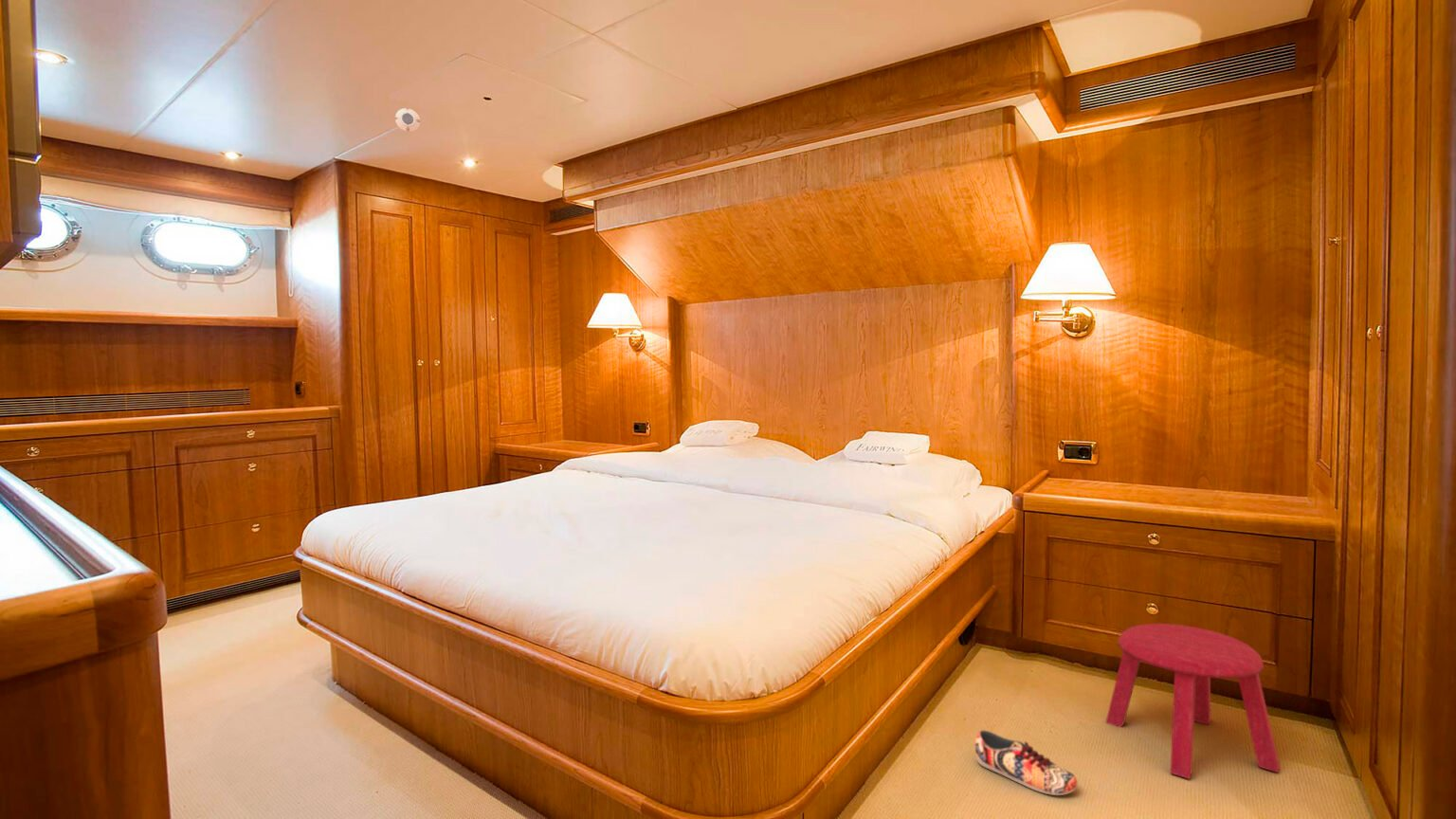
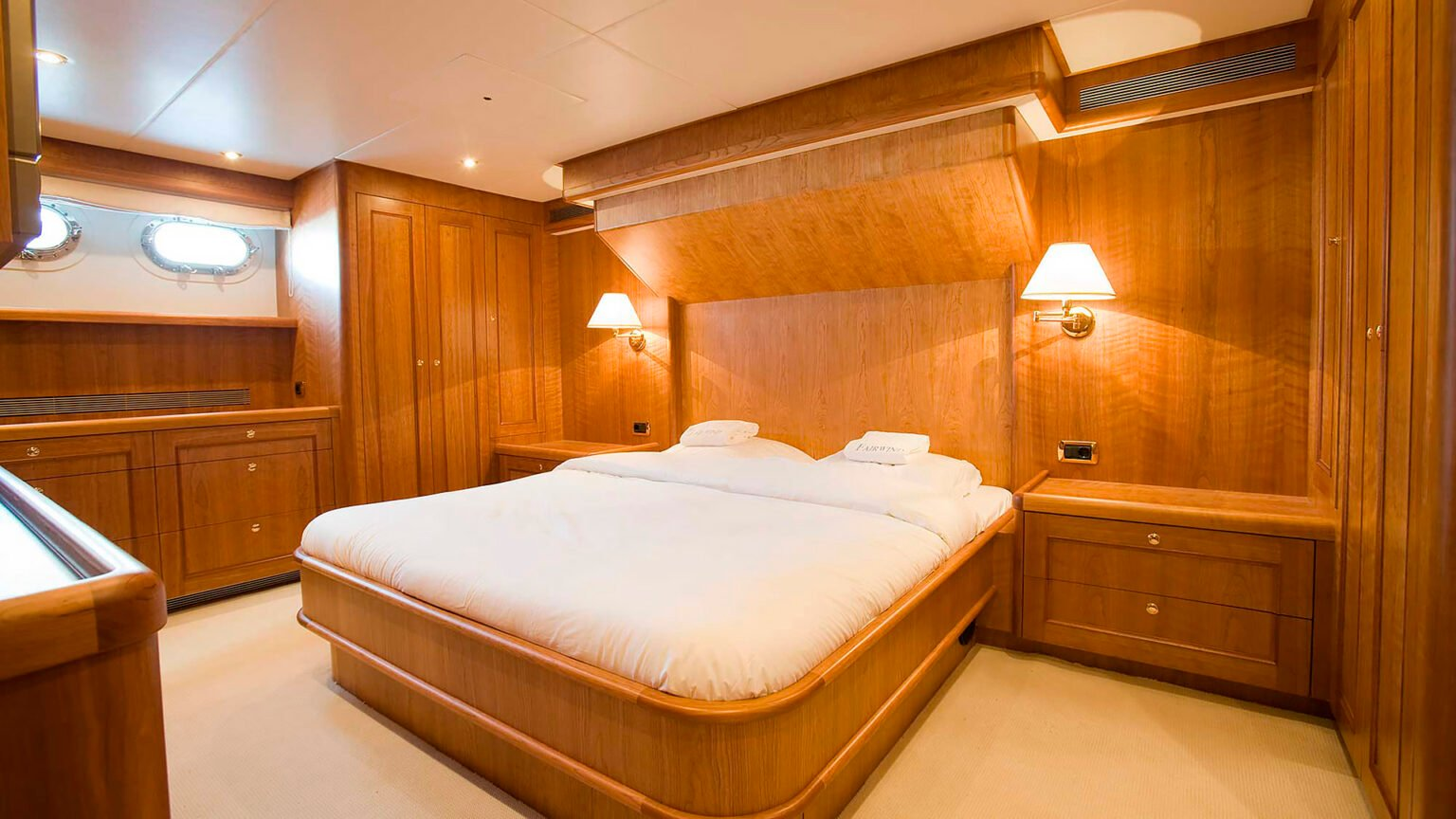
- stool [1104,623,1281,780]
- smoke detector [394,107,421,133]
- shoe [974,729,1078,796]
